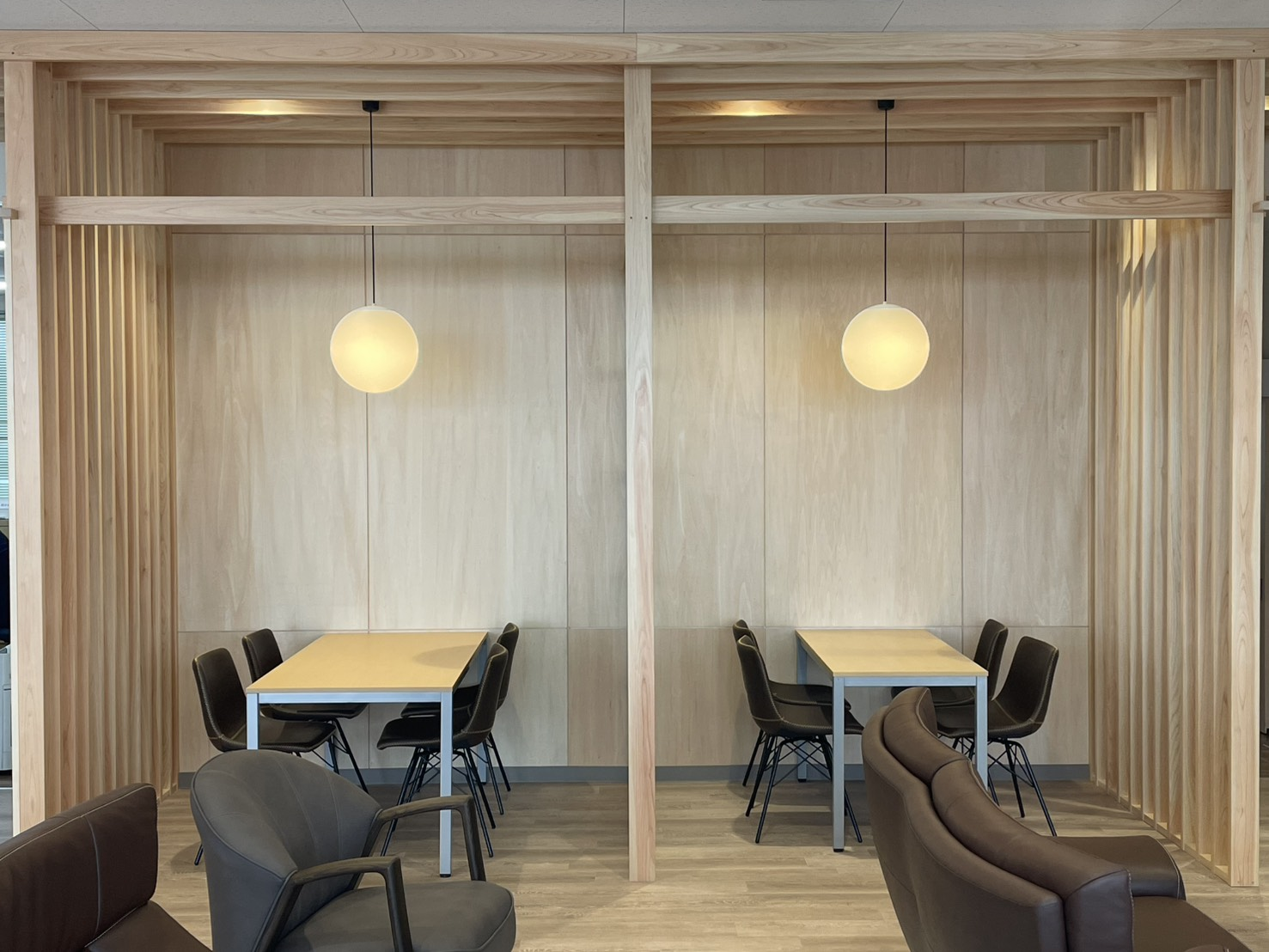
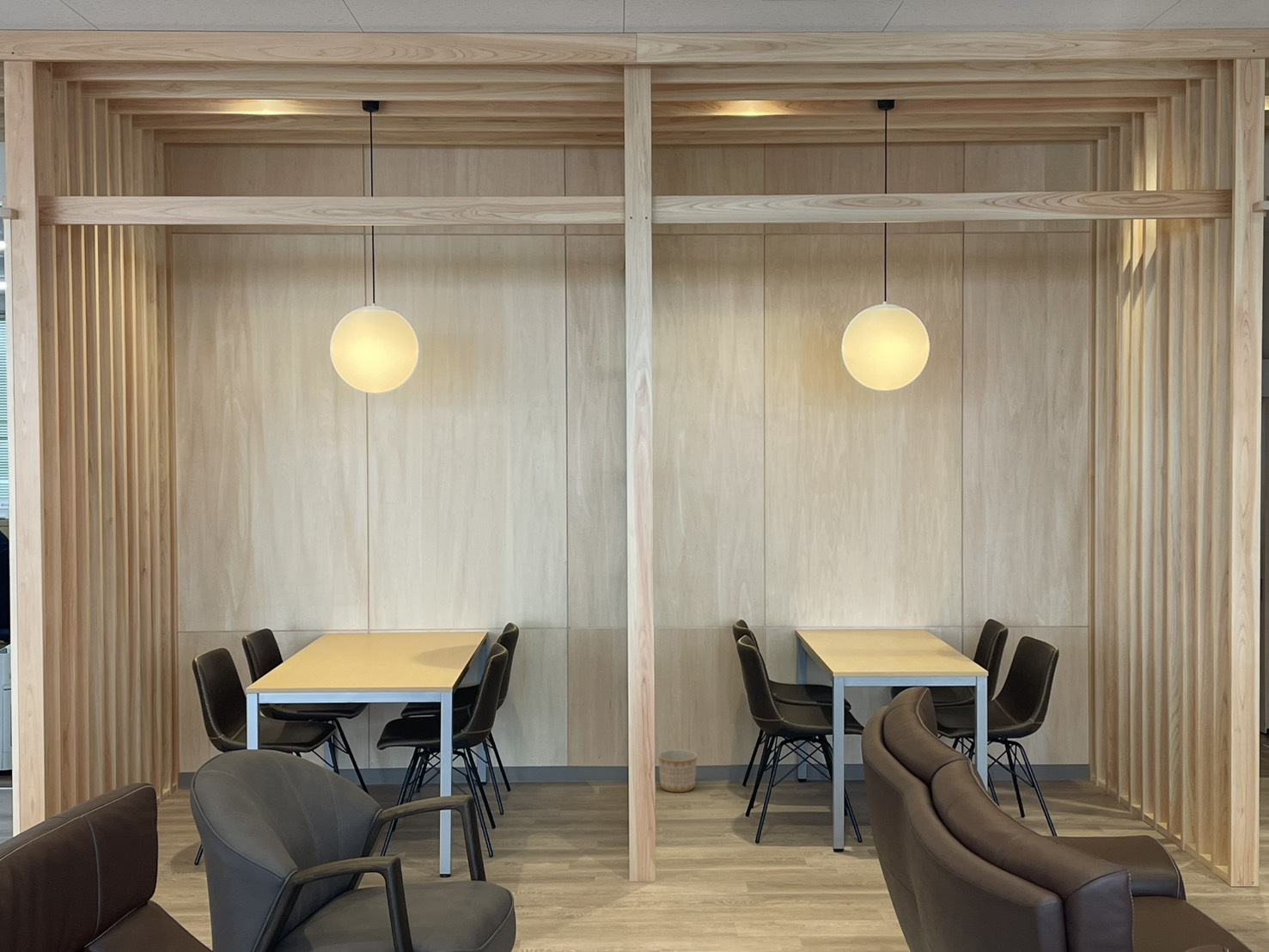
+ planter [657,748,698,793]
